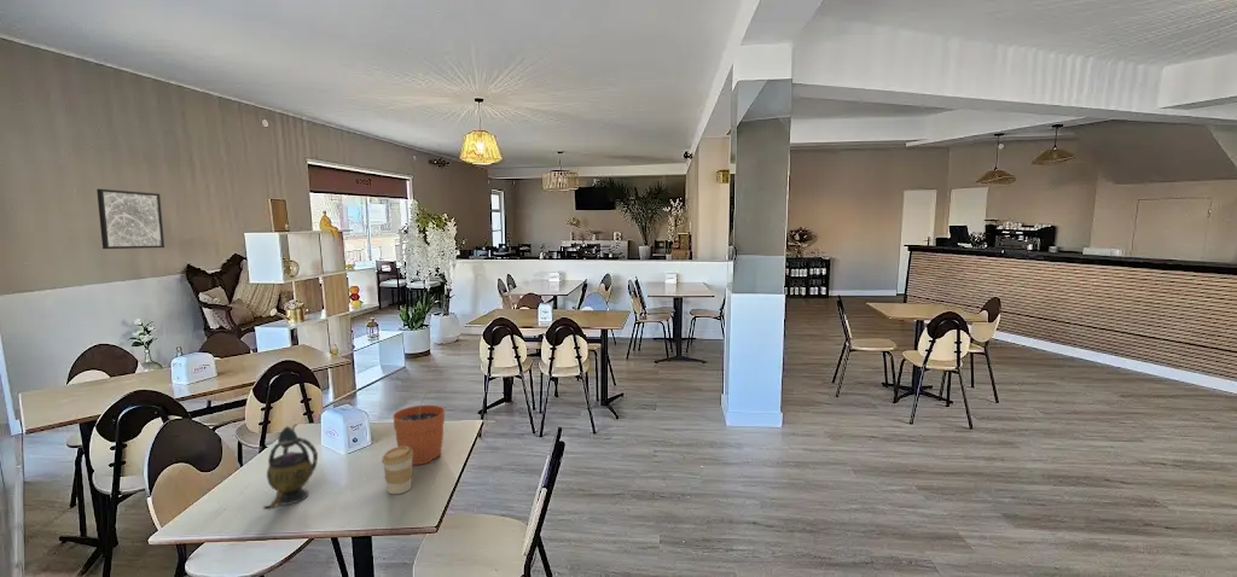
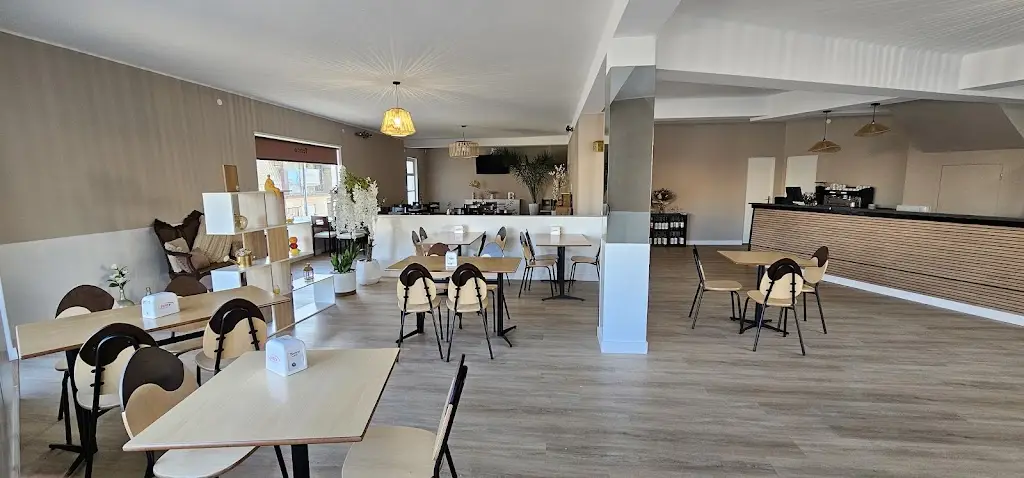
- teapot [262,422,319,511]
- coffee cup [381,447,414,495]
- plant pot [391,390,446,466]
- wall art [95,188,165,250]
